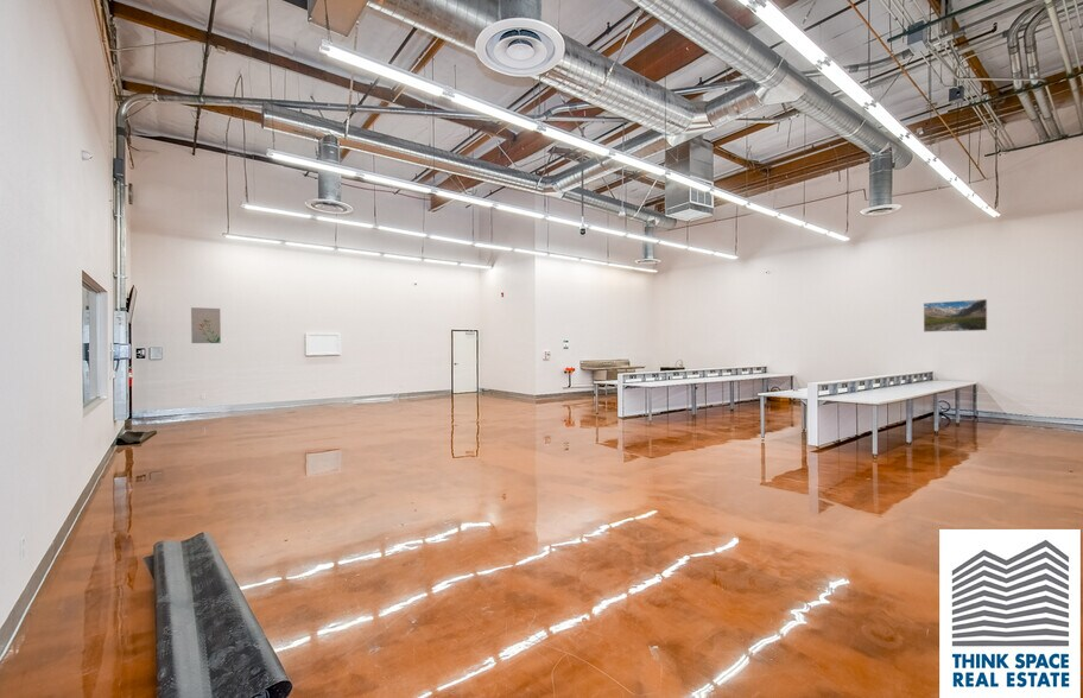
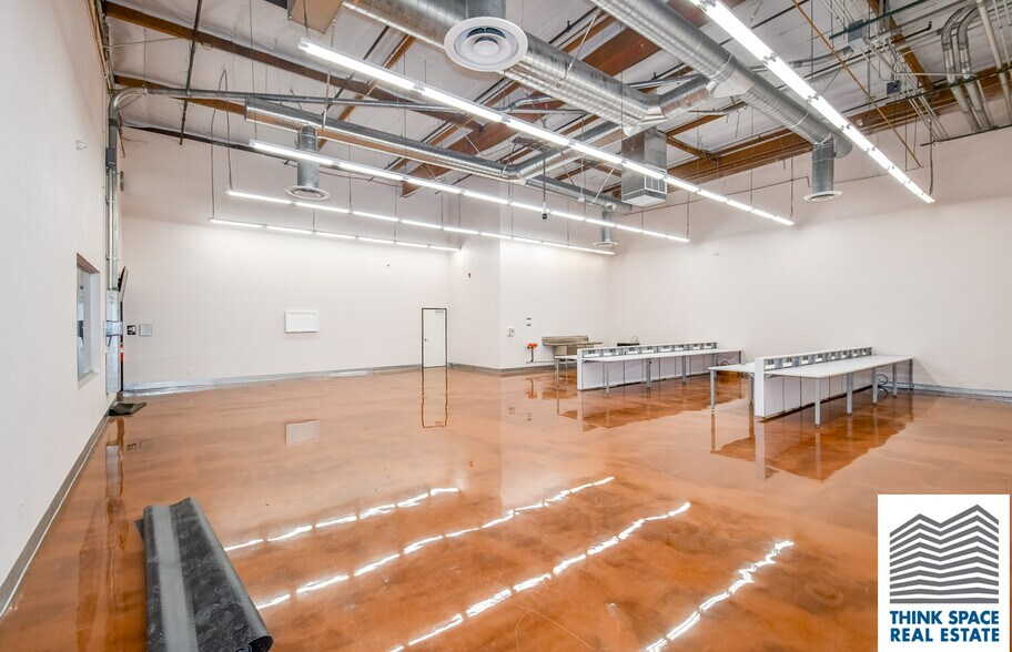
- wall art [190,306,222,344]
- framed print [923,298,988,334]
